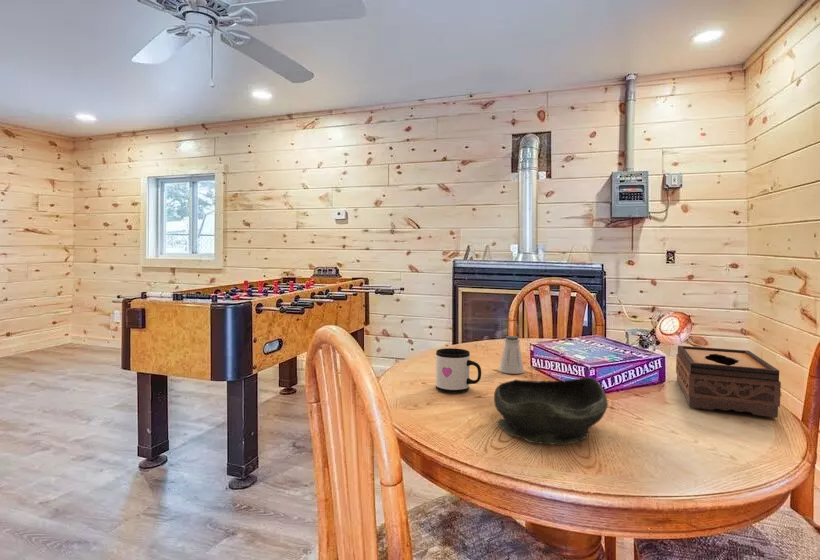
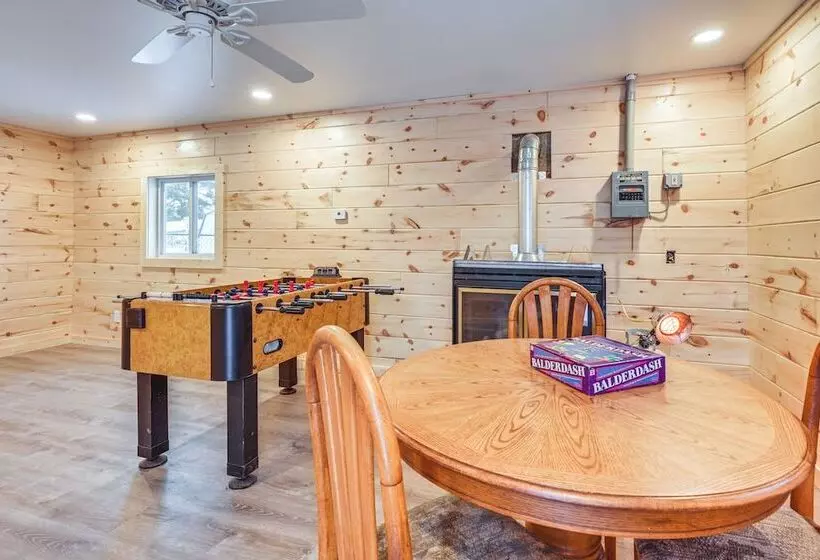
- mug [435,347,482,394]
- bowl [493,376,609,446]
- tissue box [675,345,782,419]
- saltshaker [498,335,525,375]
